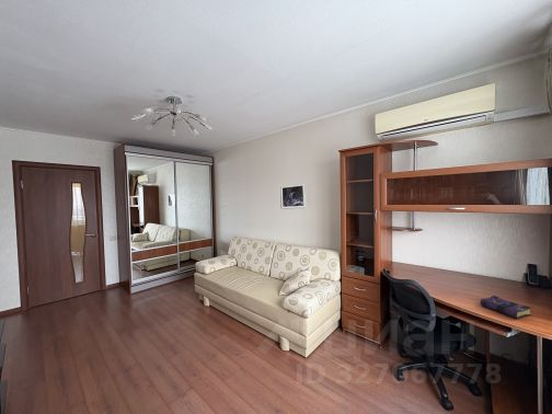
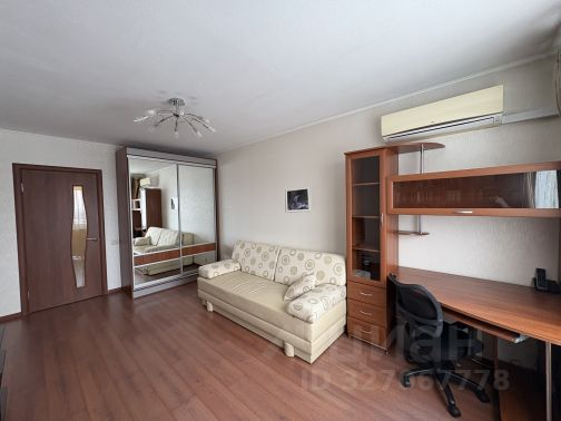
- book [480,295,532,320]
